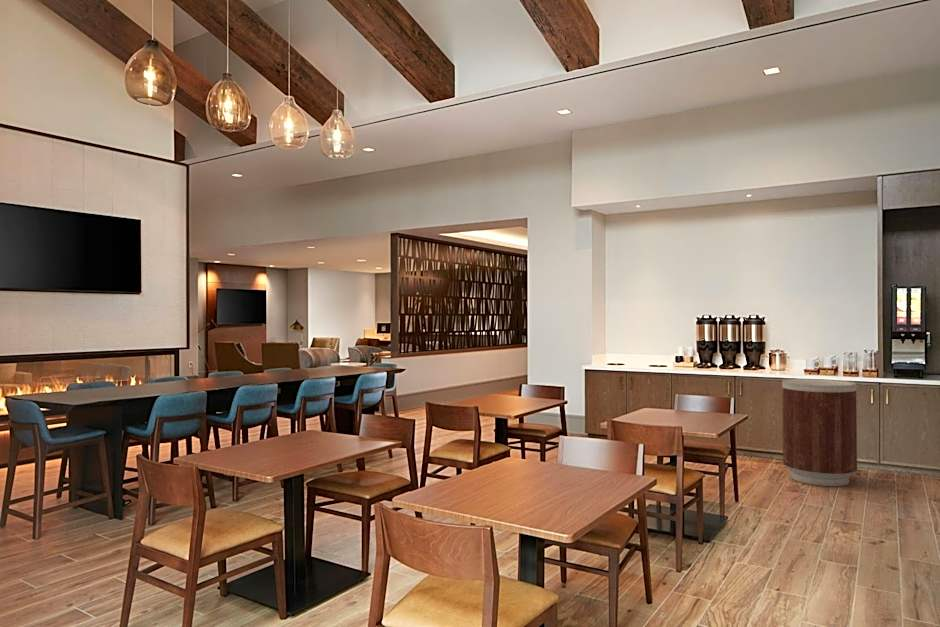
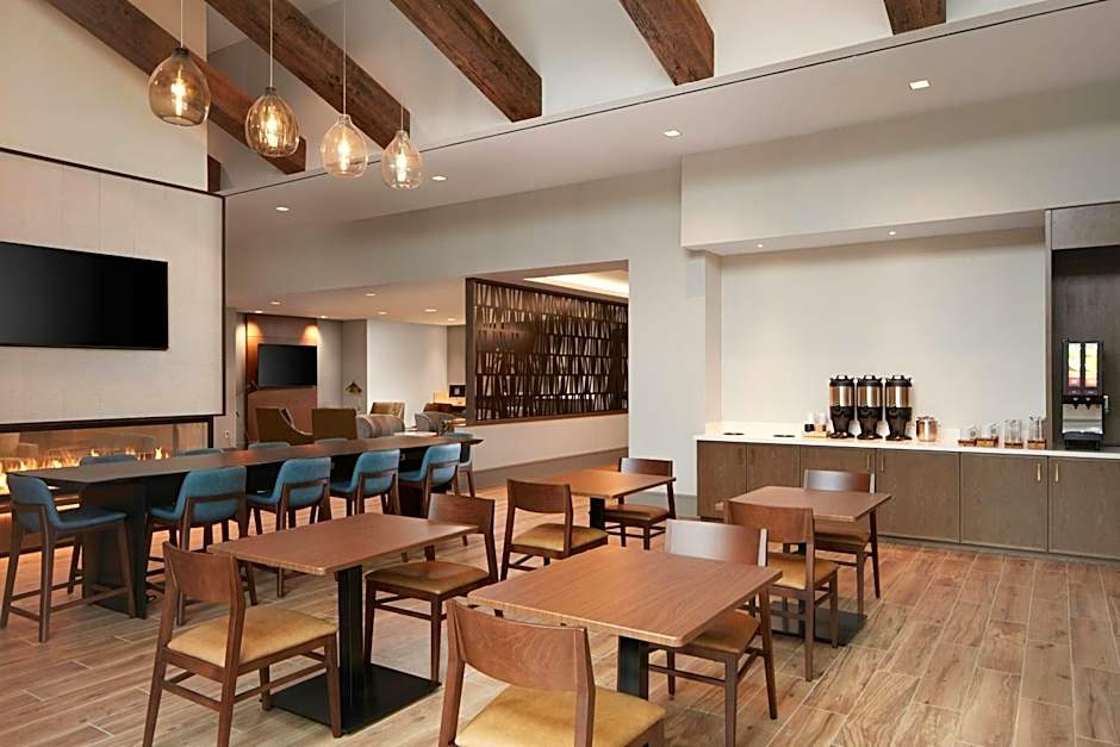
- trash can [781,378,858,487]
